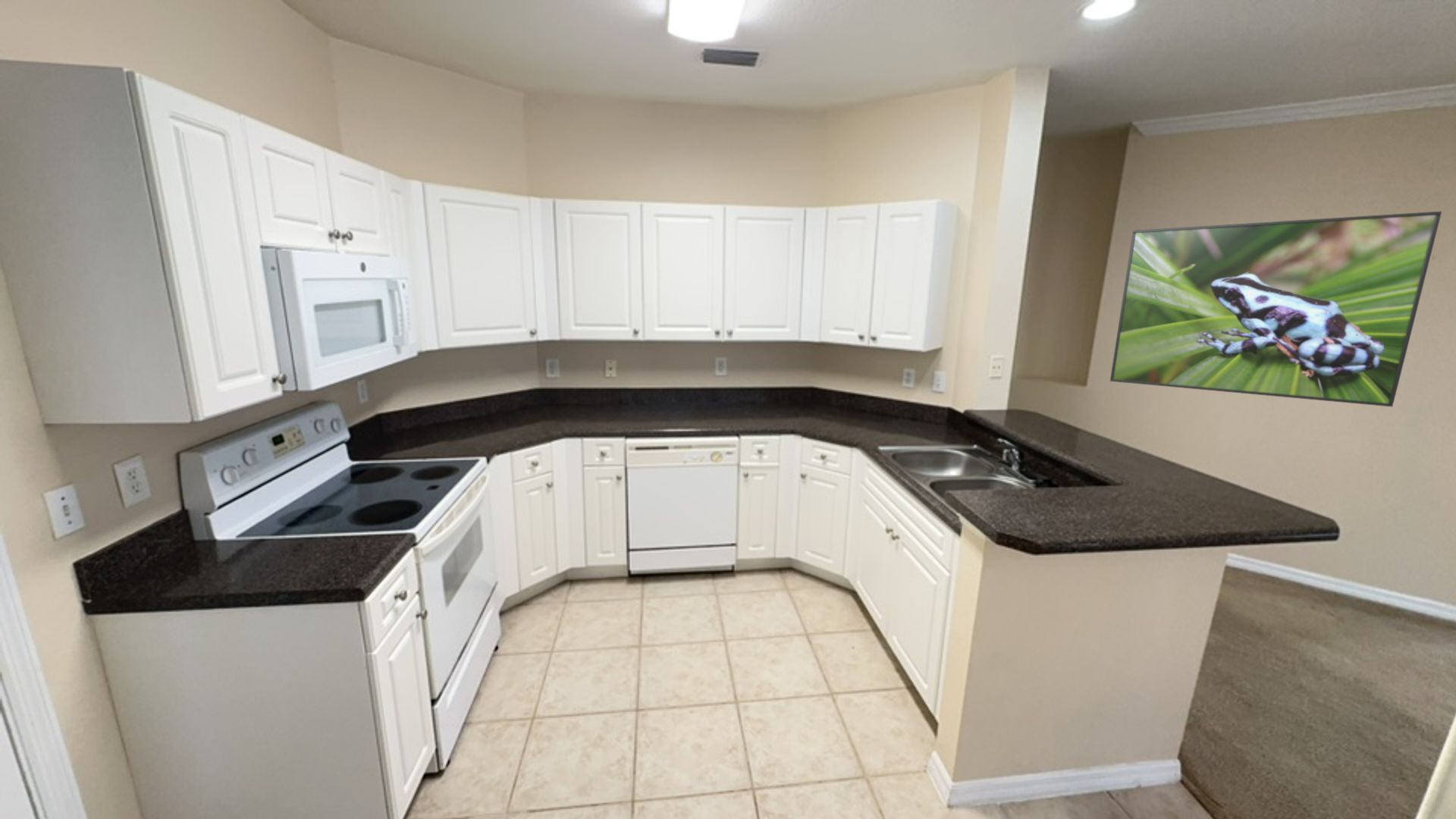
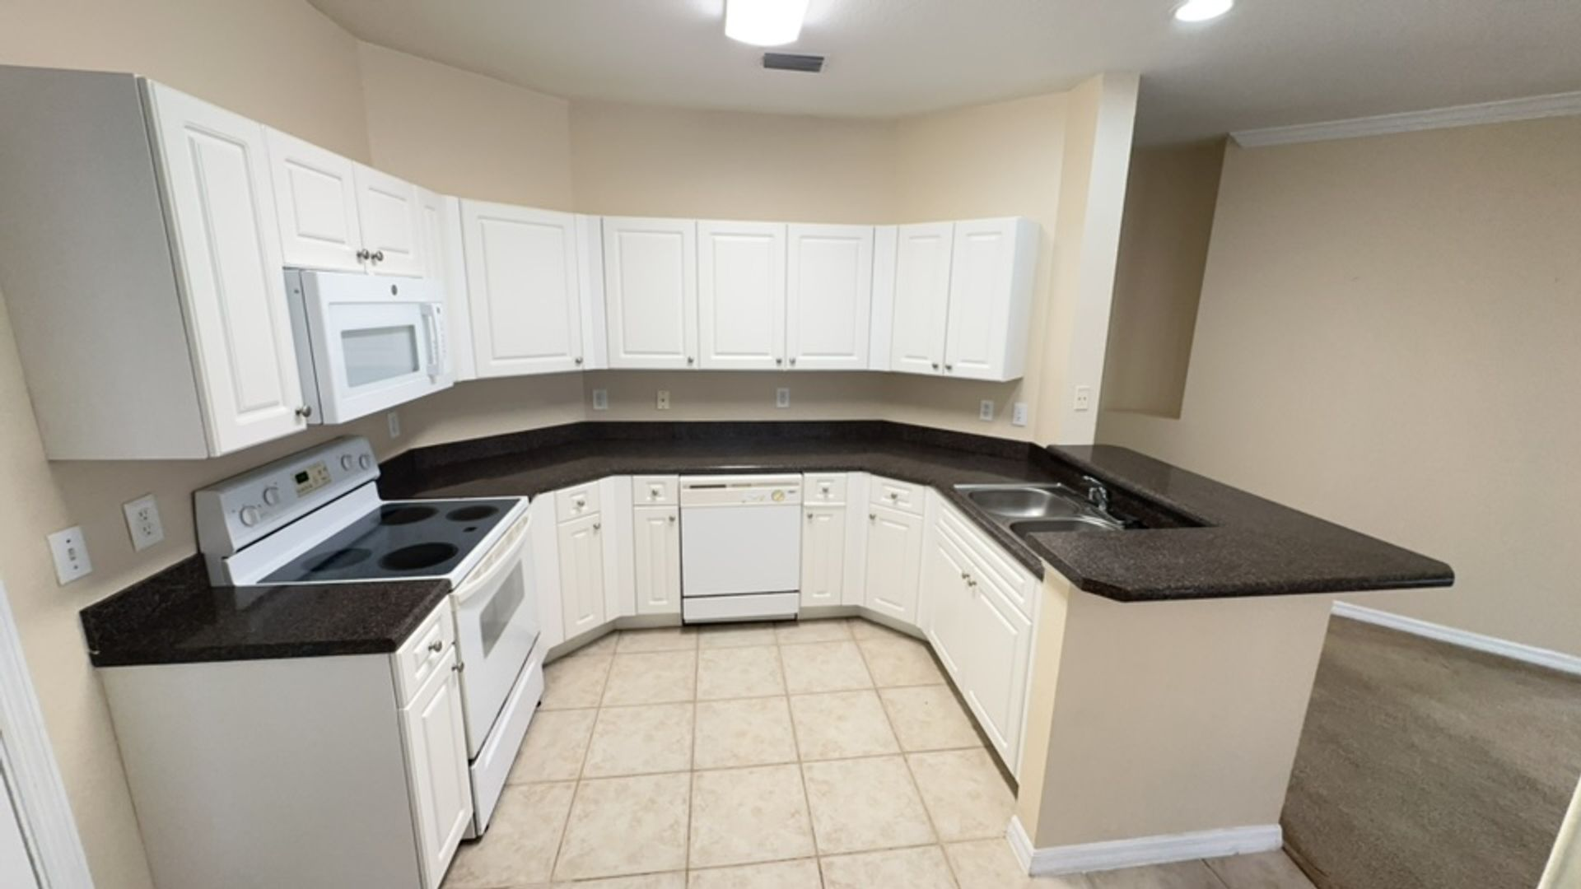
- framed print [1109,211,1442,407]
